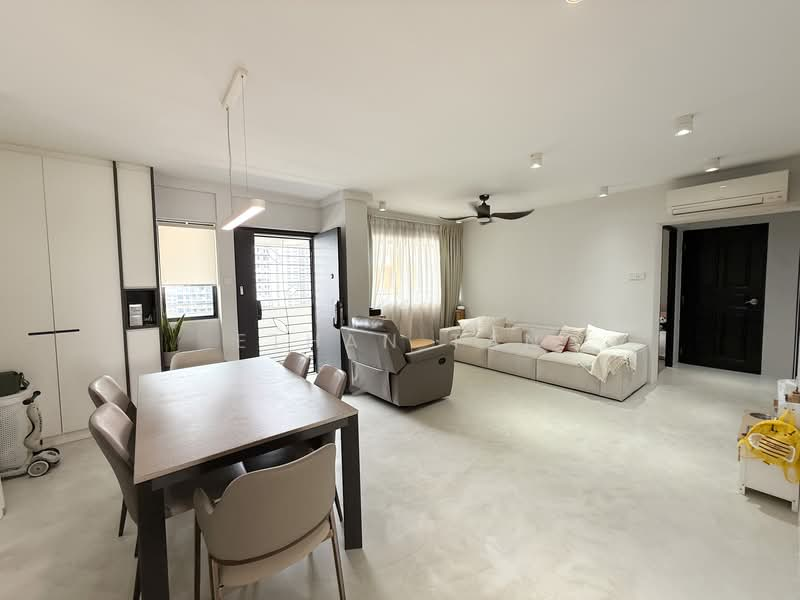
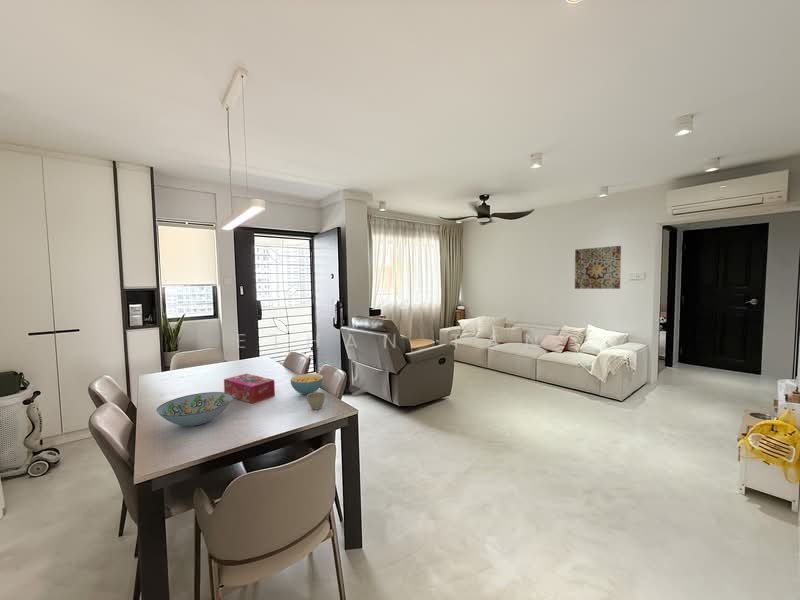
+ decorative bowl [156,391,234,427]
+ cereal bowl [289,373,324,396]
+ wall art [574,245,622,290]
+ flower pot [306,391,327,411]
+ tissue box [223,373,276,405]
